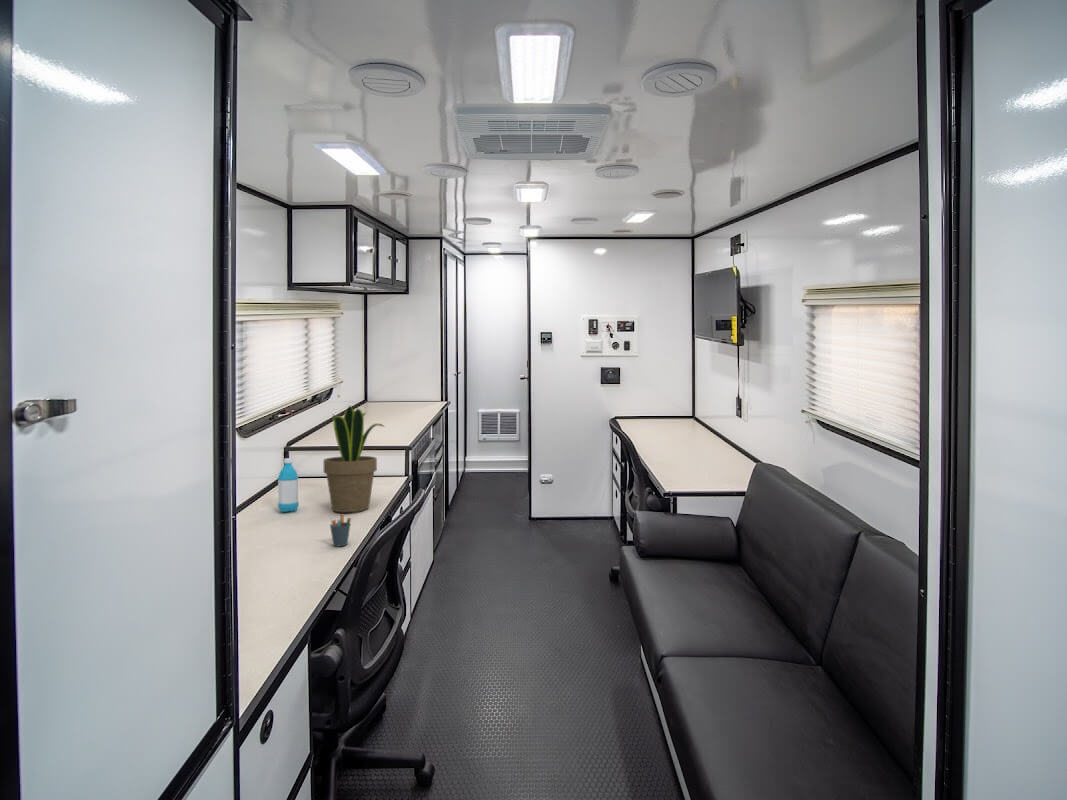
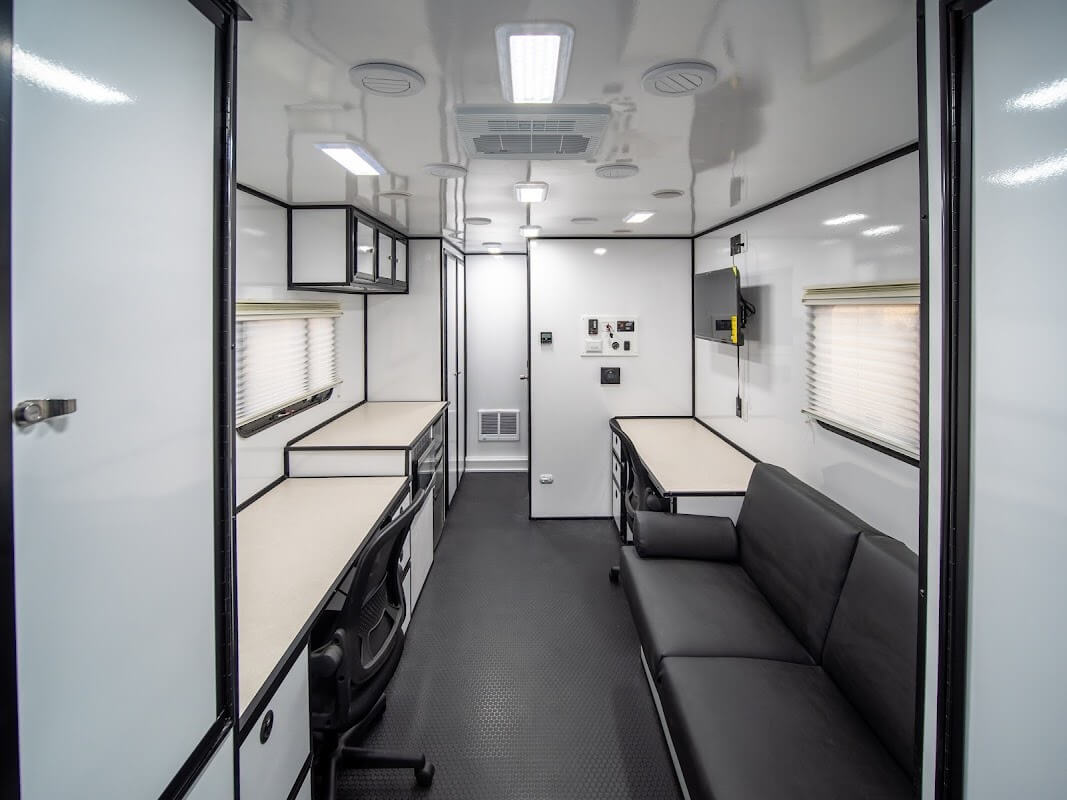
- water bottle [277,457,300,513]
- pen holder [328,513,352,547]
- potted plant [322,405,385,513]
